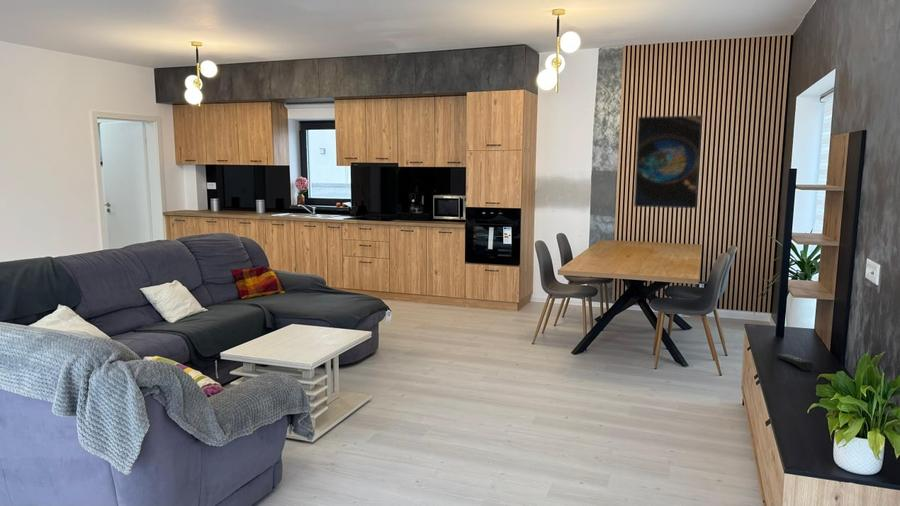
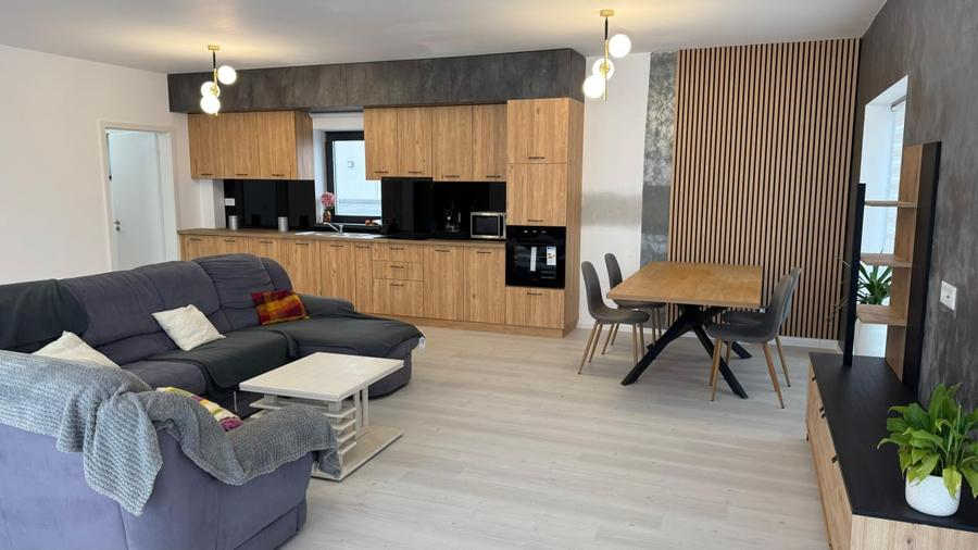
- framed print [633,114,704,210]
- remote control [776,353,814,371]
